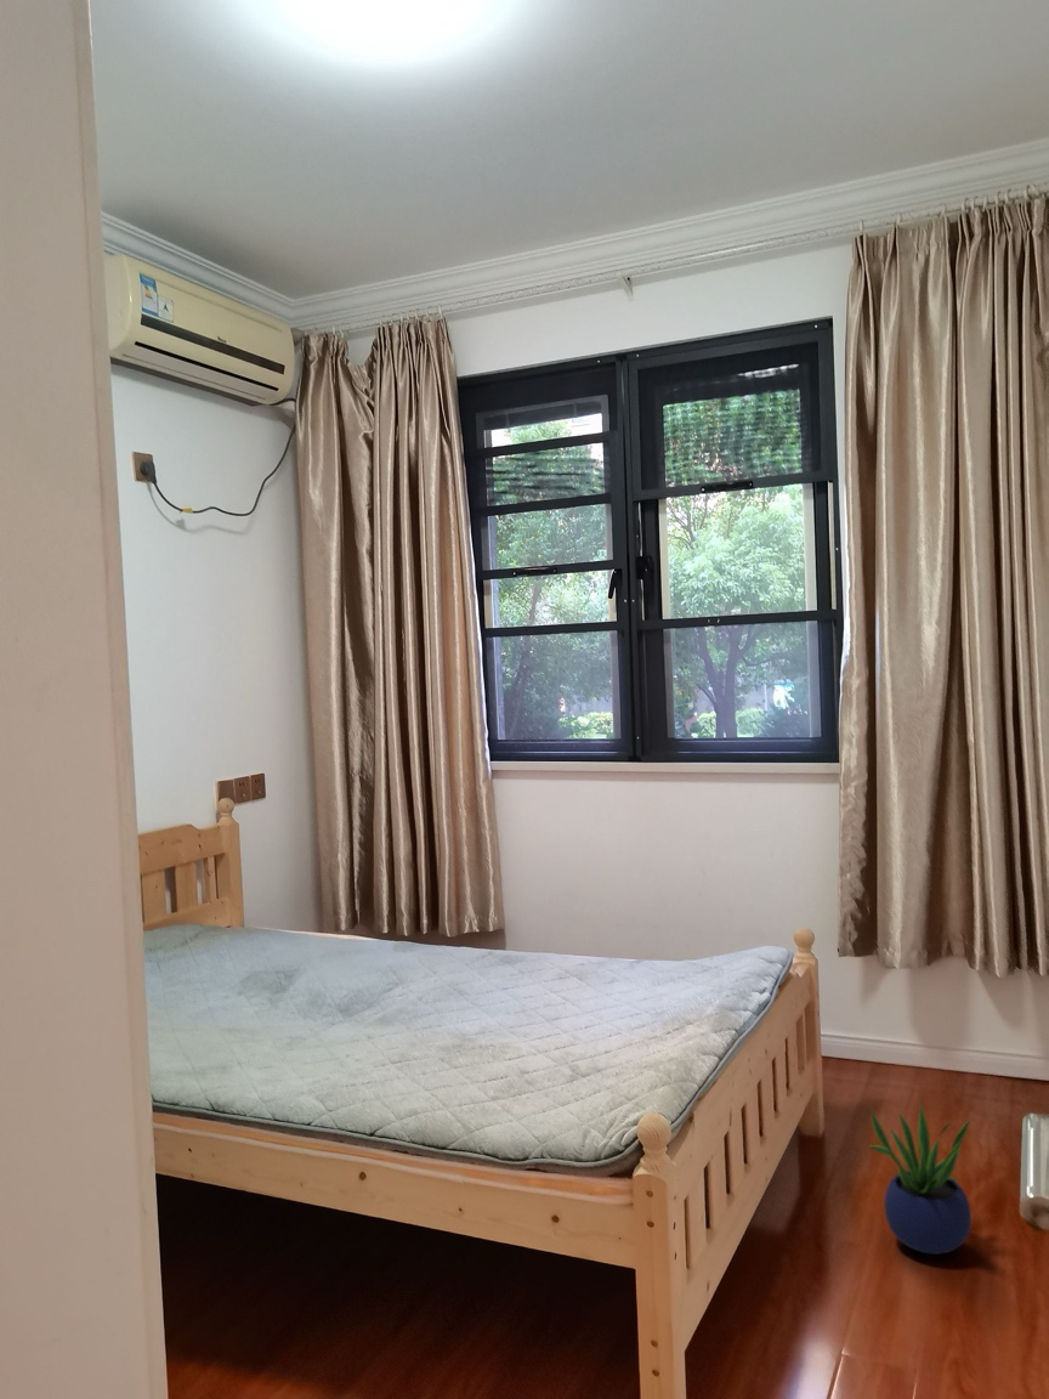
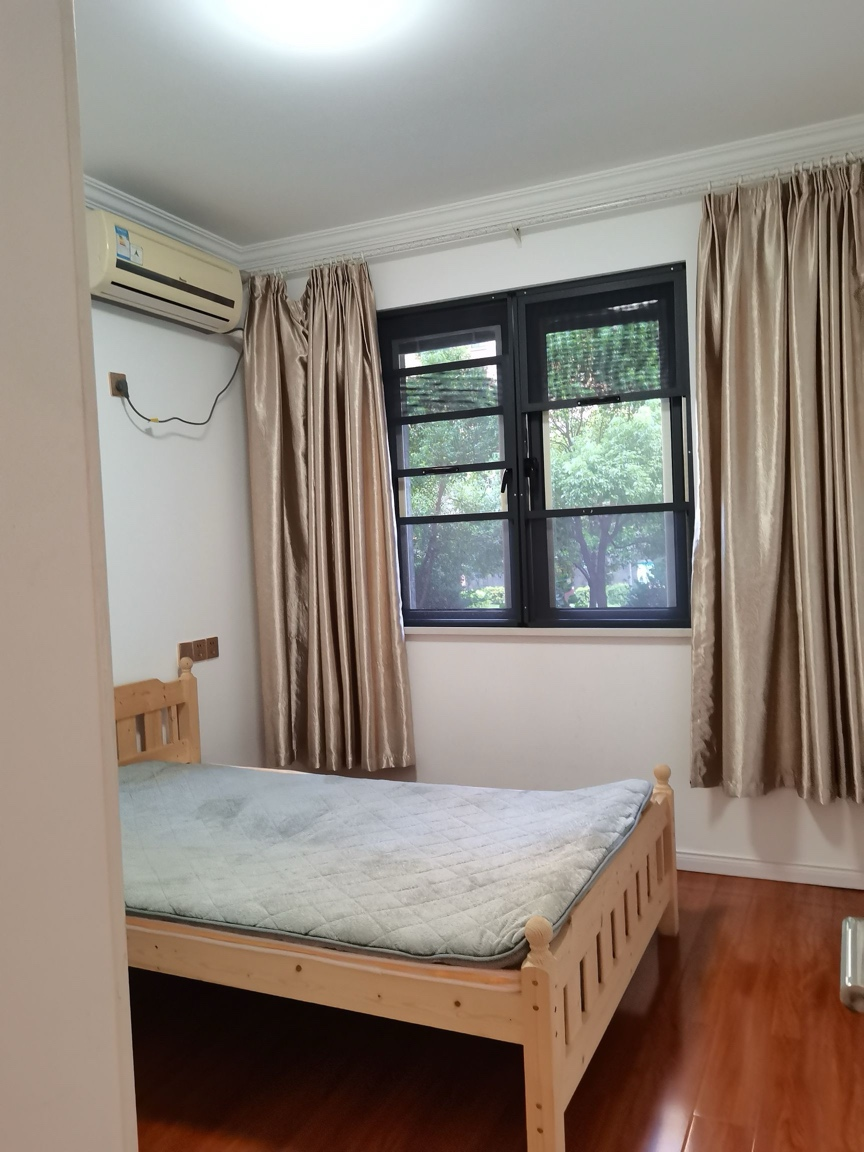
- potted plant [867,1100,973,1256]
